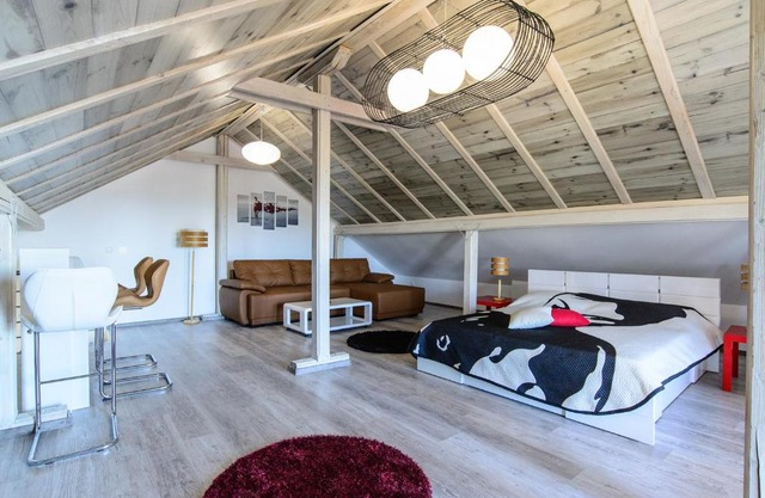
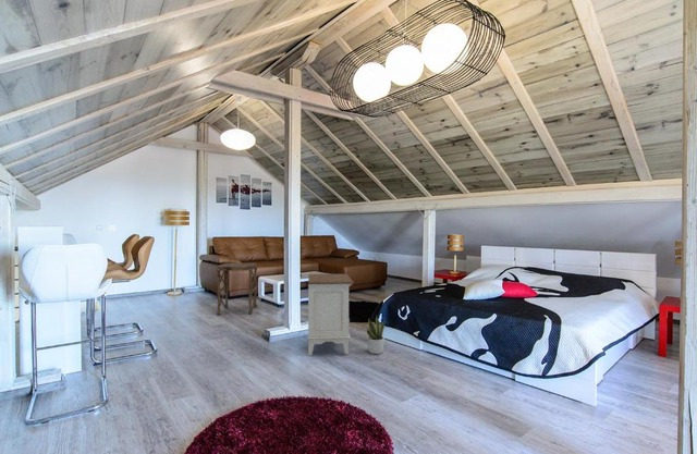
+ side table [216,262,259,316]
+ nightstand [307,273,355,357]
+ potted plant [366,316,386,355]
